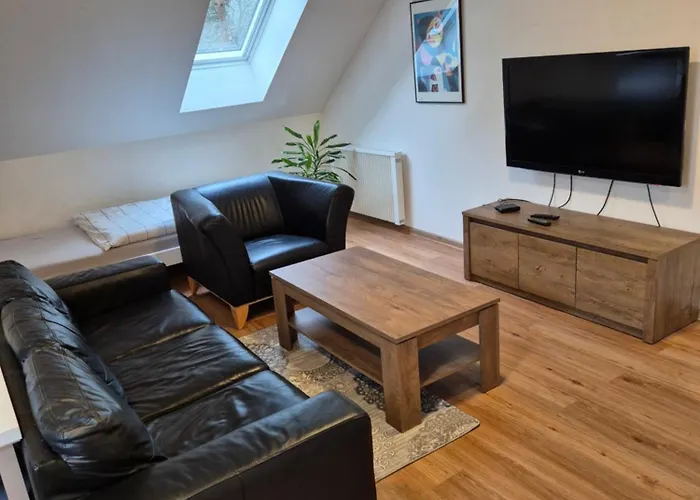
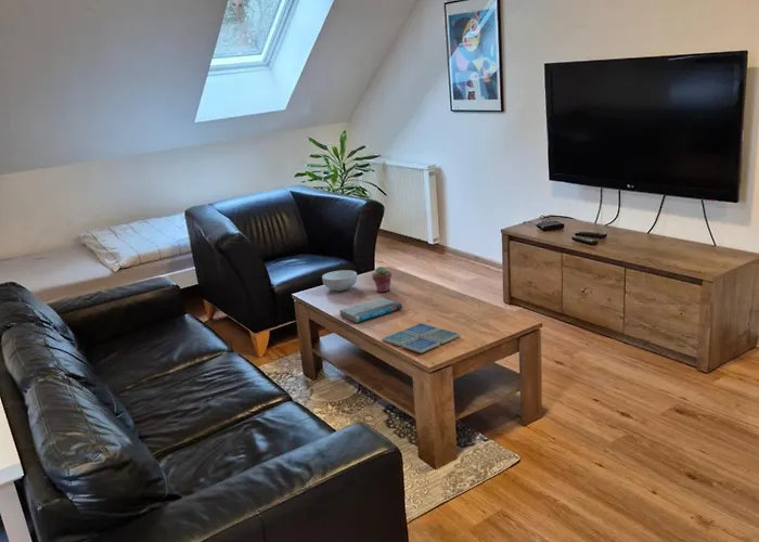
+ drink coaster [382,322,462,354]
+ cereal bowl [321,269,358,292]
+ potted succulent [371,266,393,294]
+ book [338,296,403,323]
